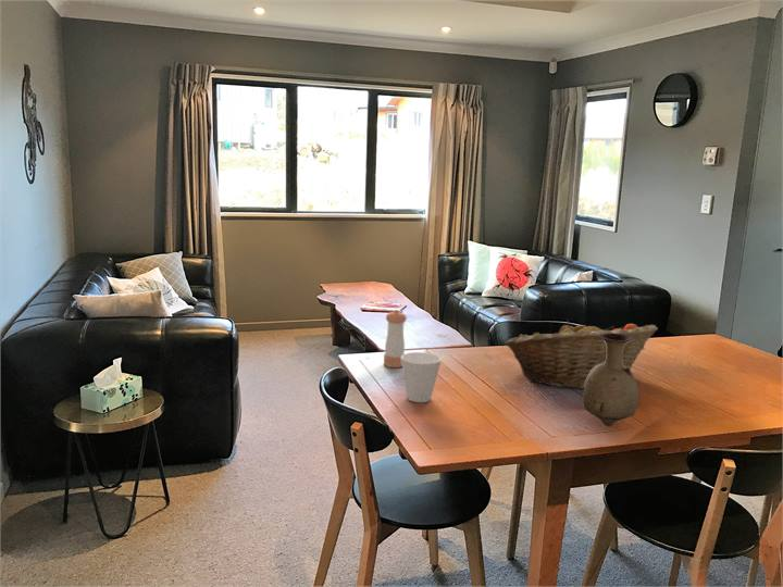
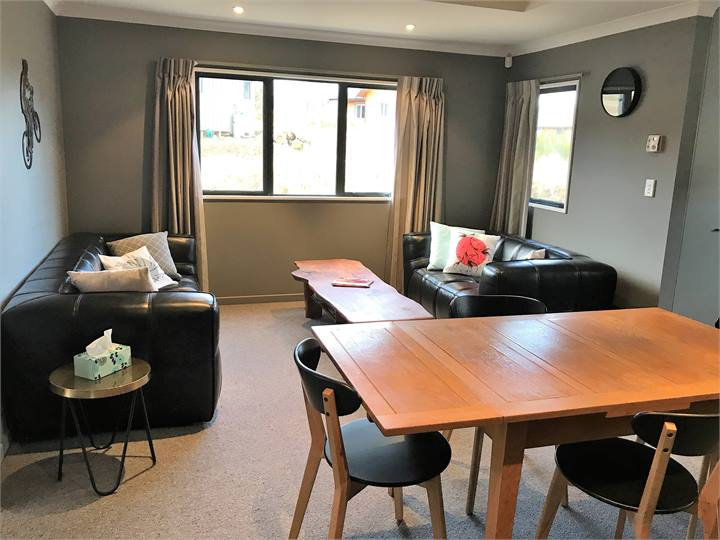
- vase [582,333,639,427]
- cup [401,351,443,403]
- fruit basket [504,319,658,389]
- pepper shaker [383,309,408,369]
